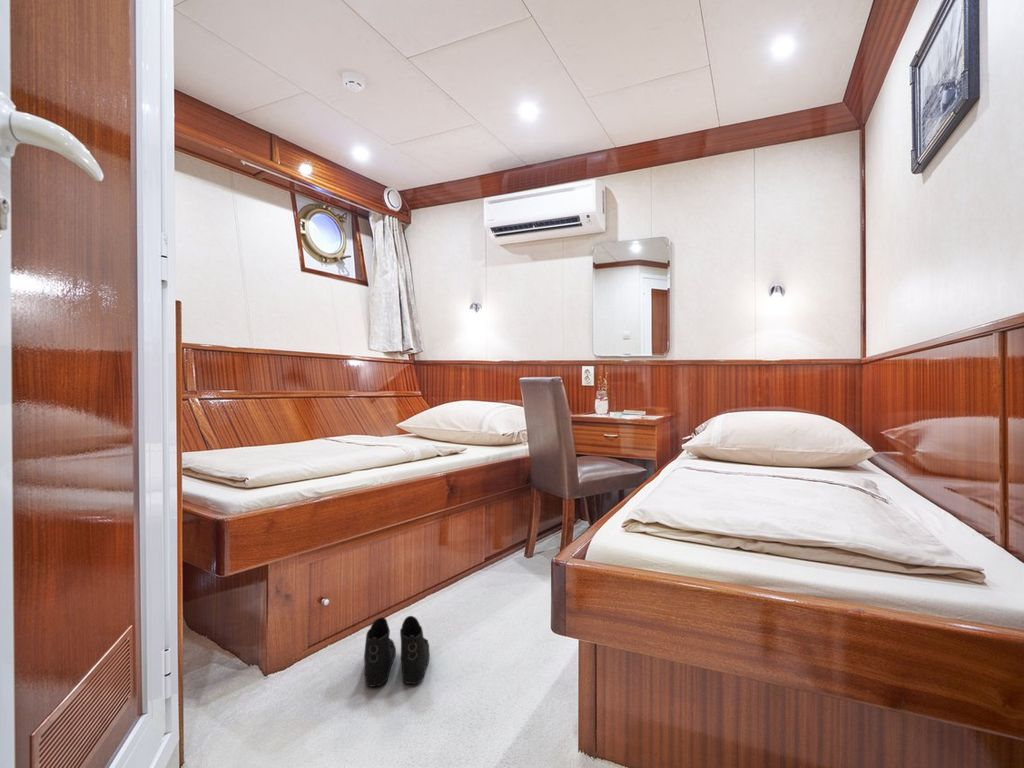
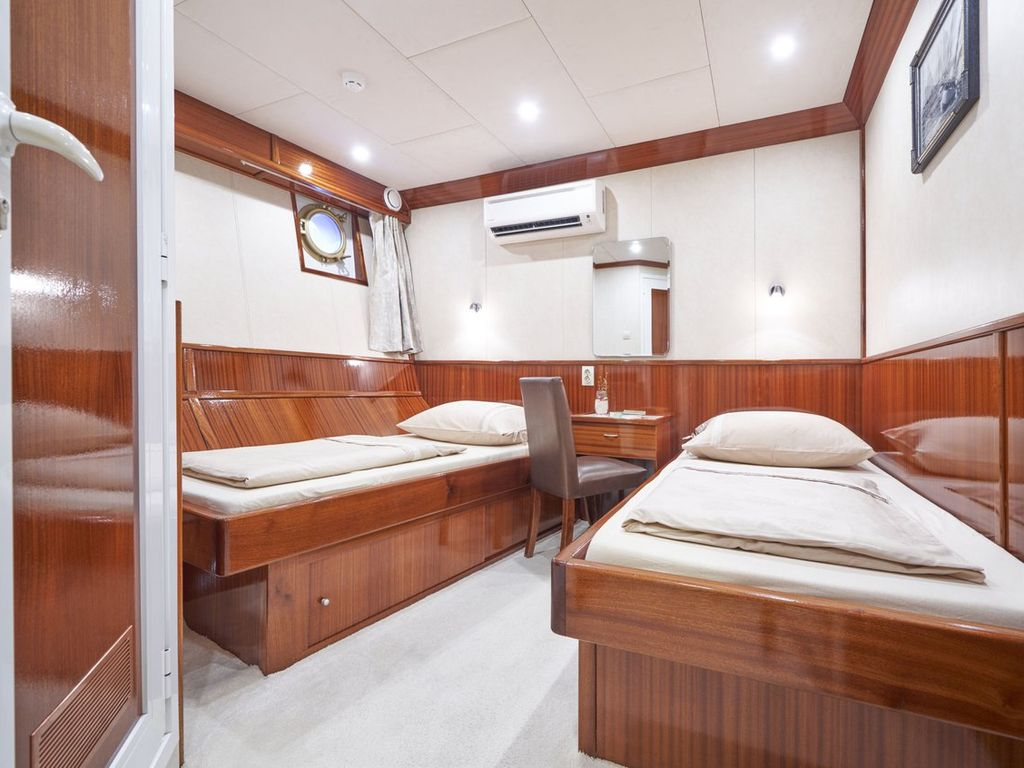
- boots [363,615,430,688]
